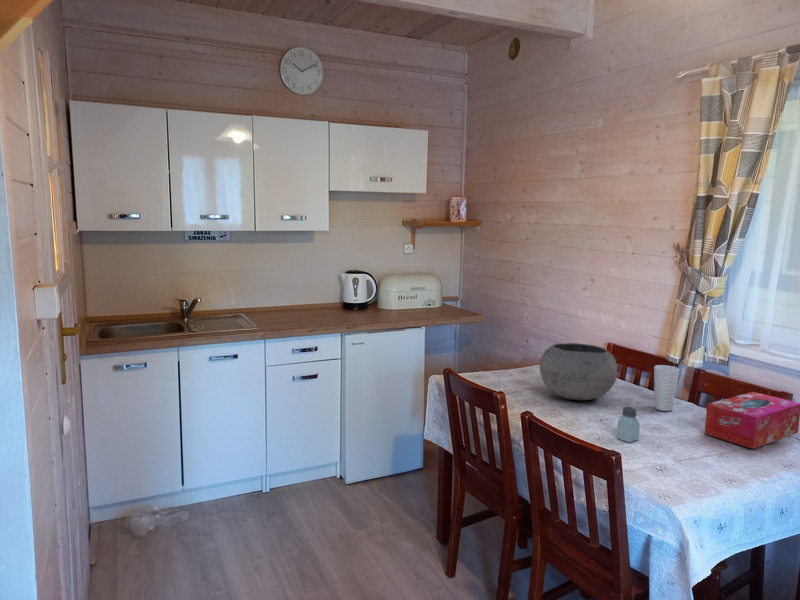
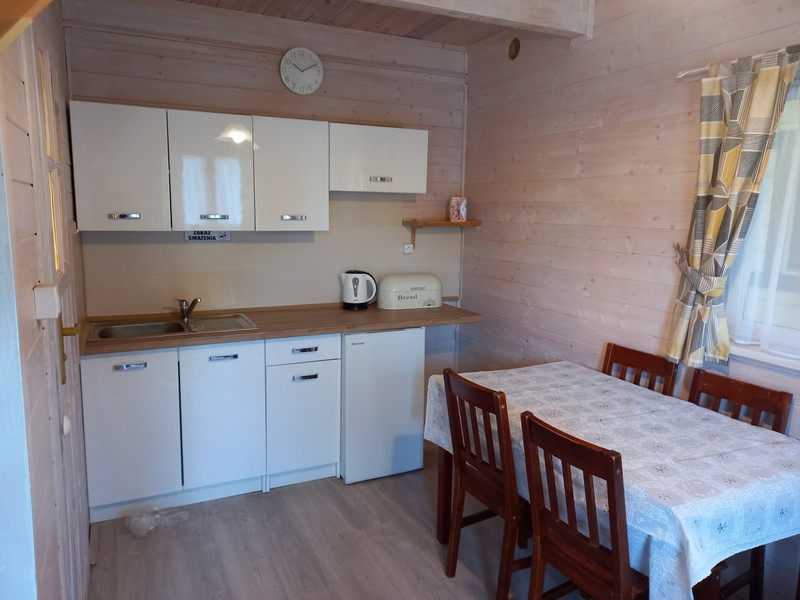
- saltshaker [616,406,641,443]
- cup [653,364,680,412]
- bowl [539,342,618,401]
- tissue box [703,391,800,450]
